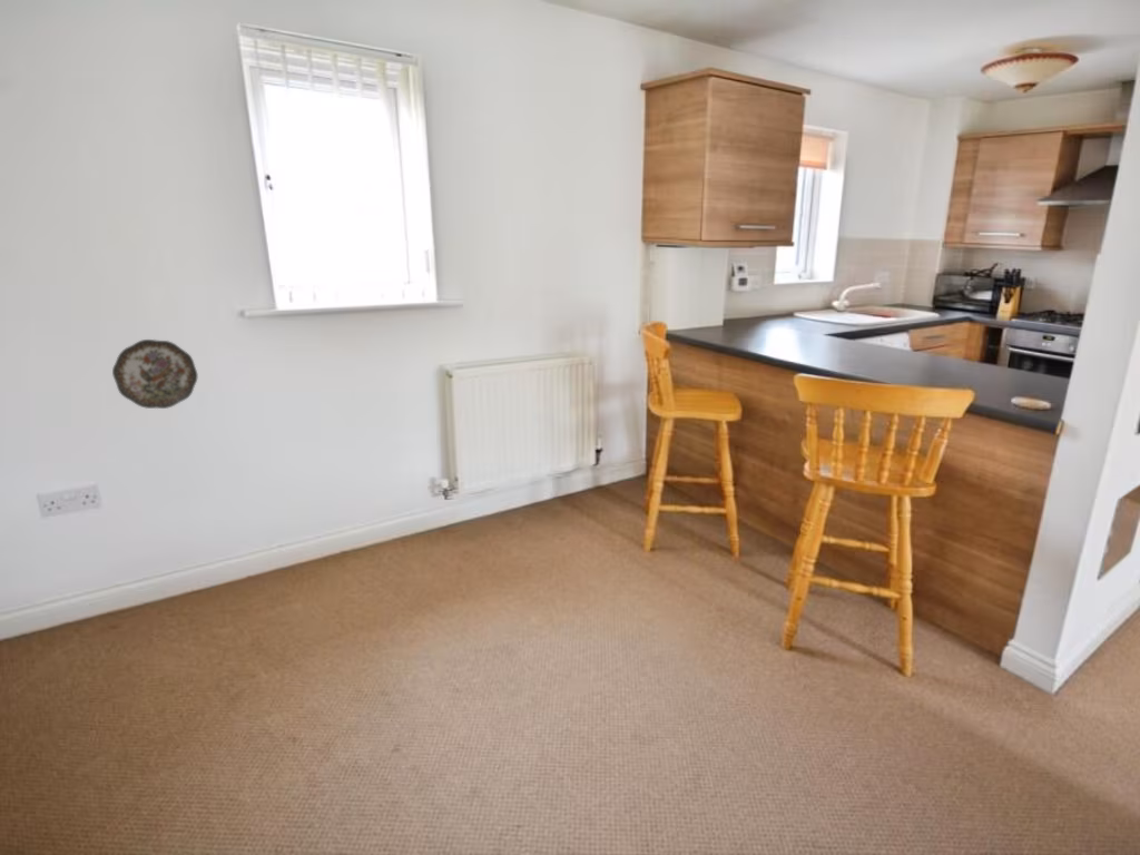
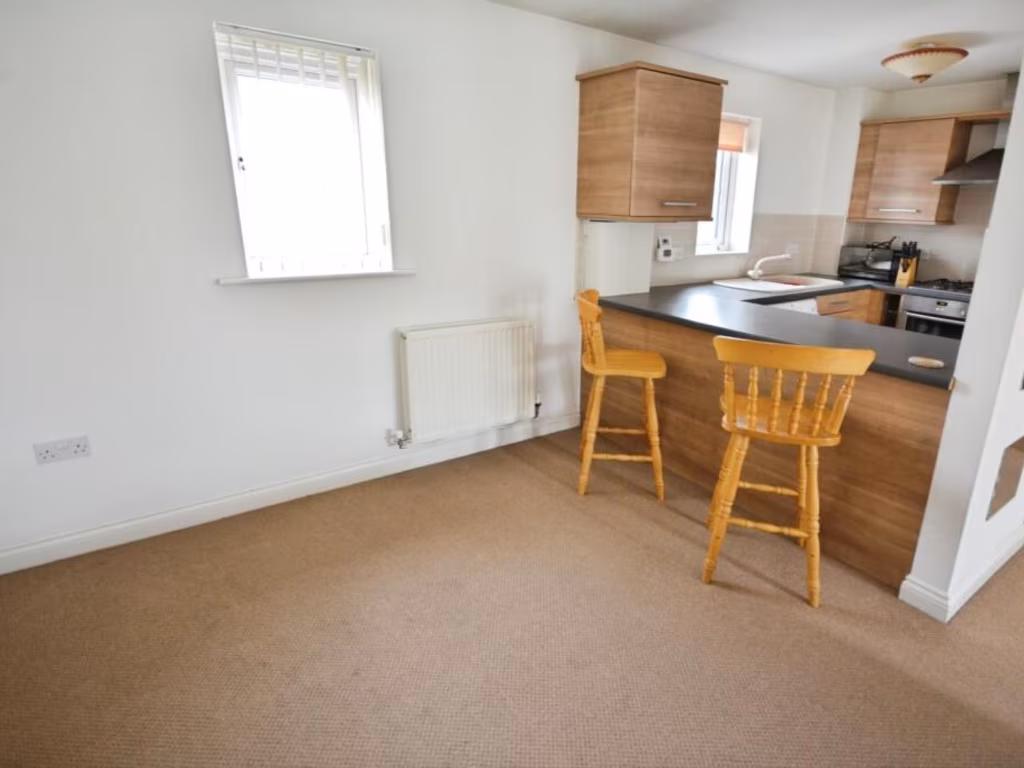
- decorative plate [111,338,199,410]
